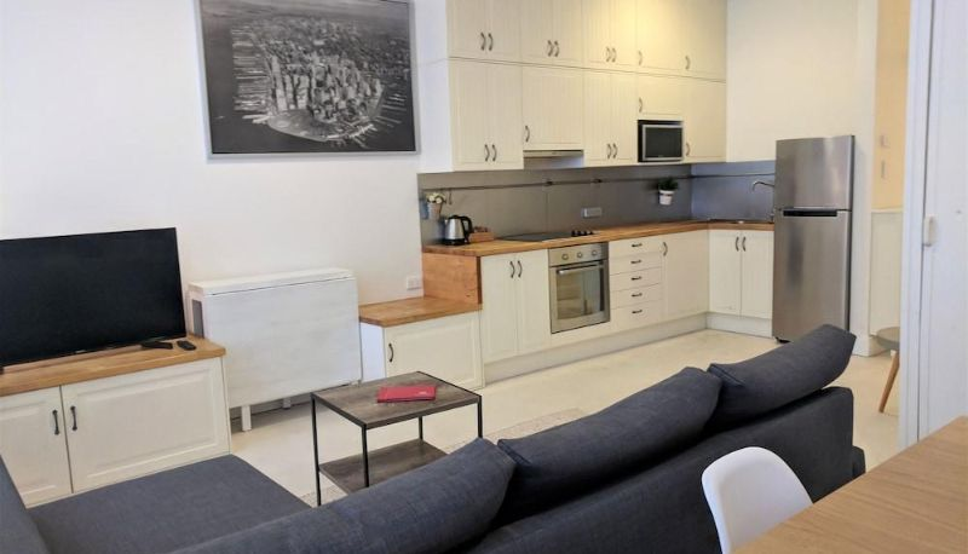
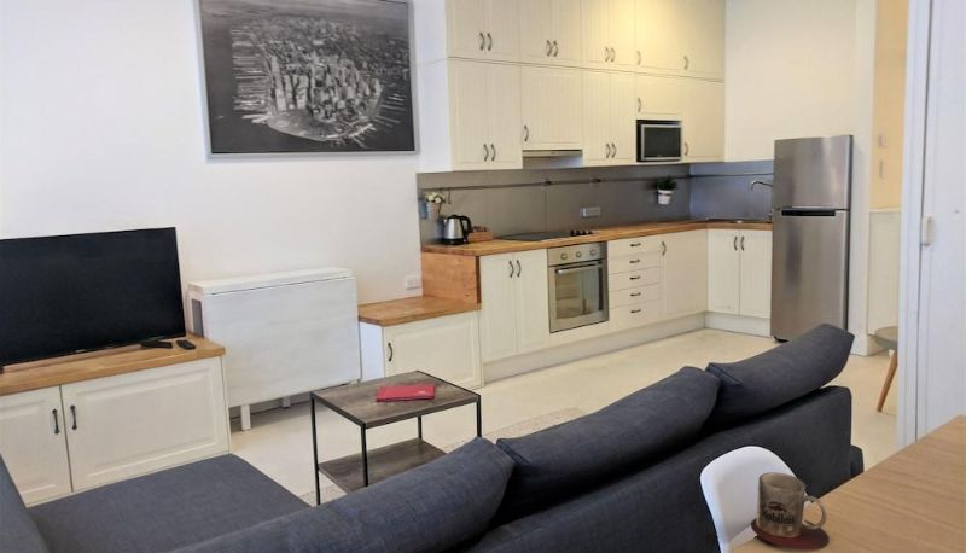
+ mug [750,471,831,551]
